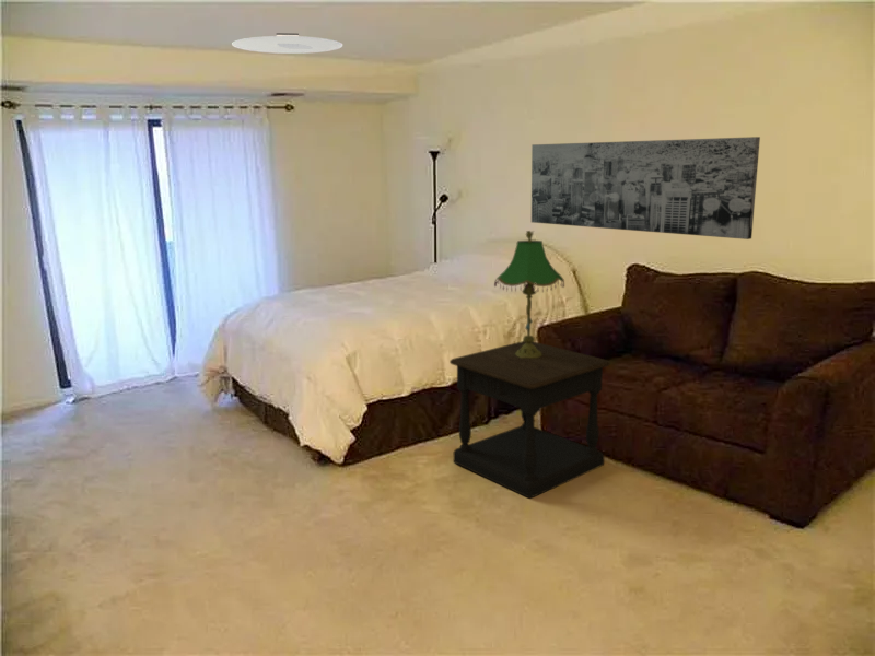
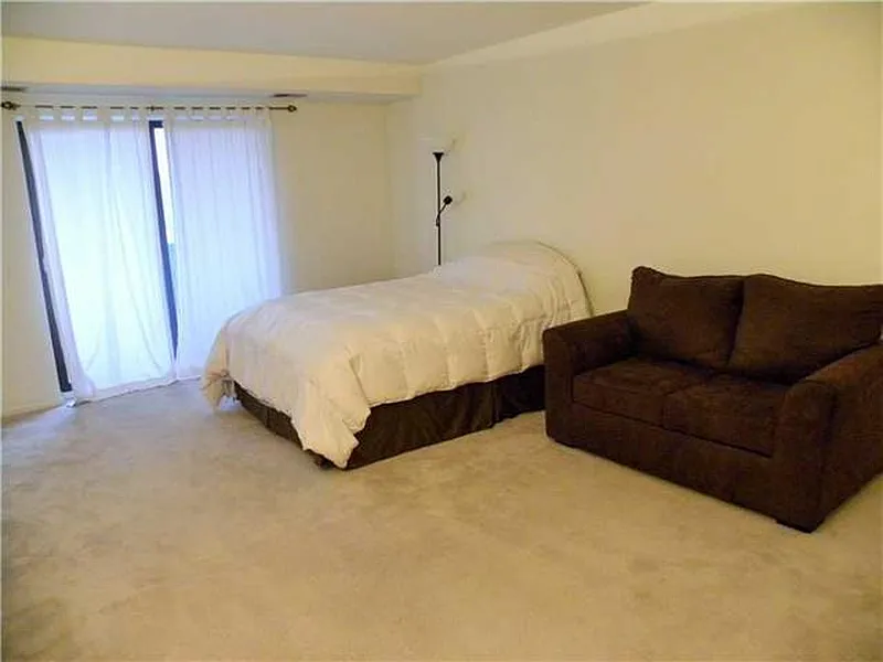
- side table [448,340,611,499]
- ceiling light [231,32,345,55]
- table lamp [493,230,565,358]
- wall art [530,136,761,241]
